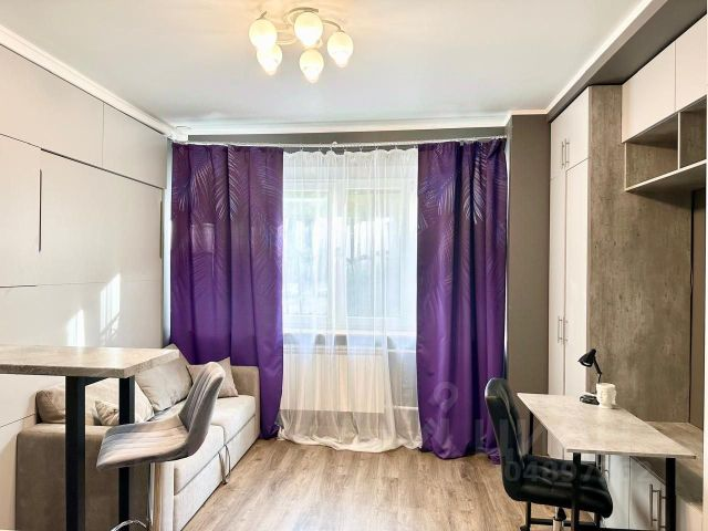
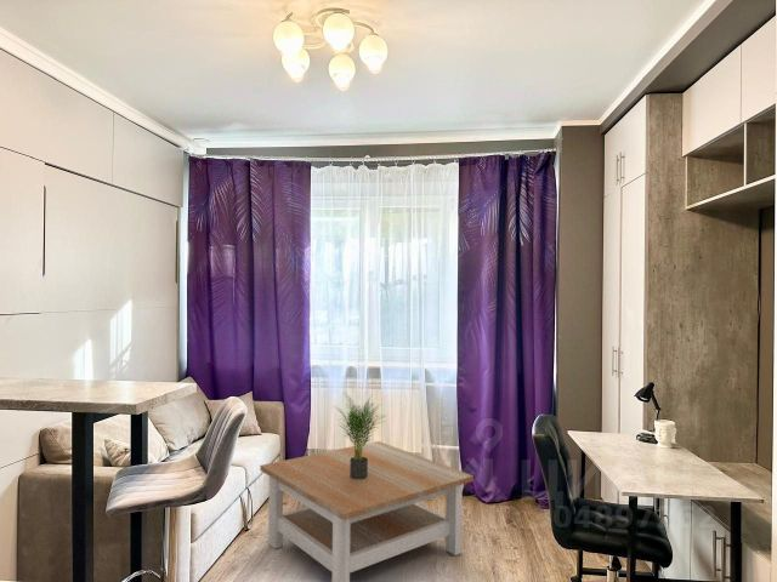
+ coffee table [259,440,475,582]
+ potted plant [333,392,387,479]
